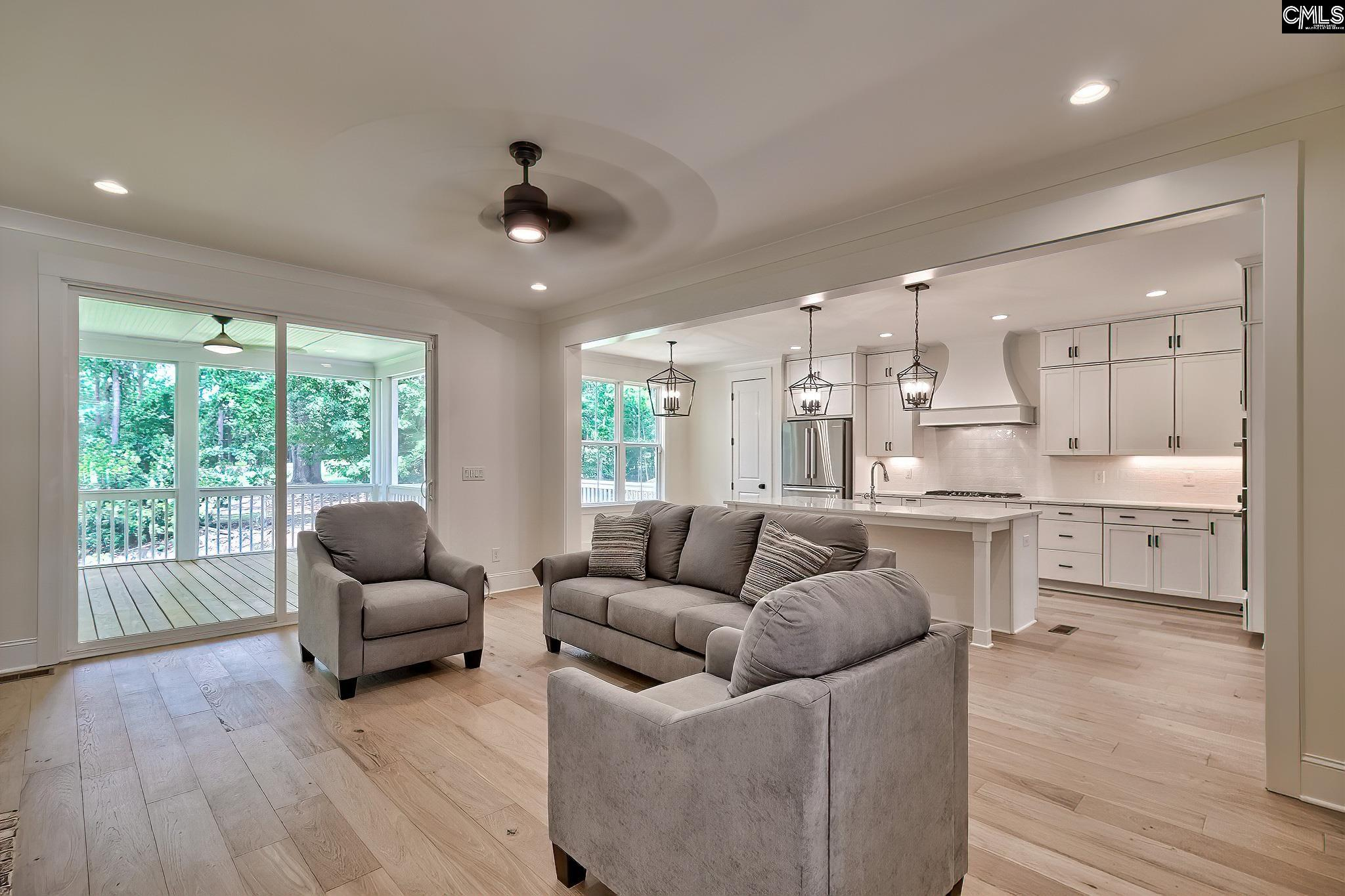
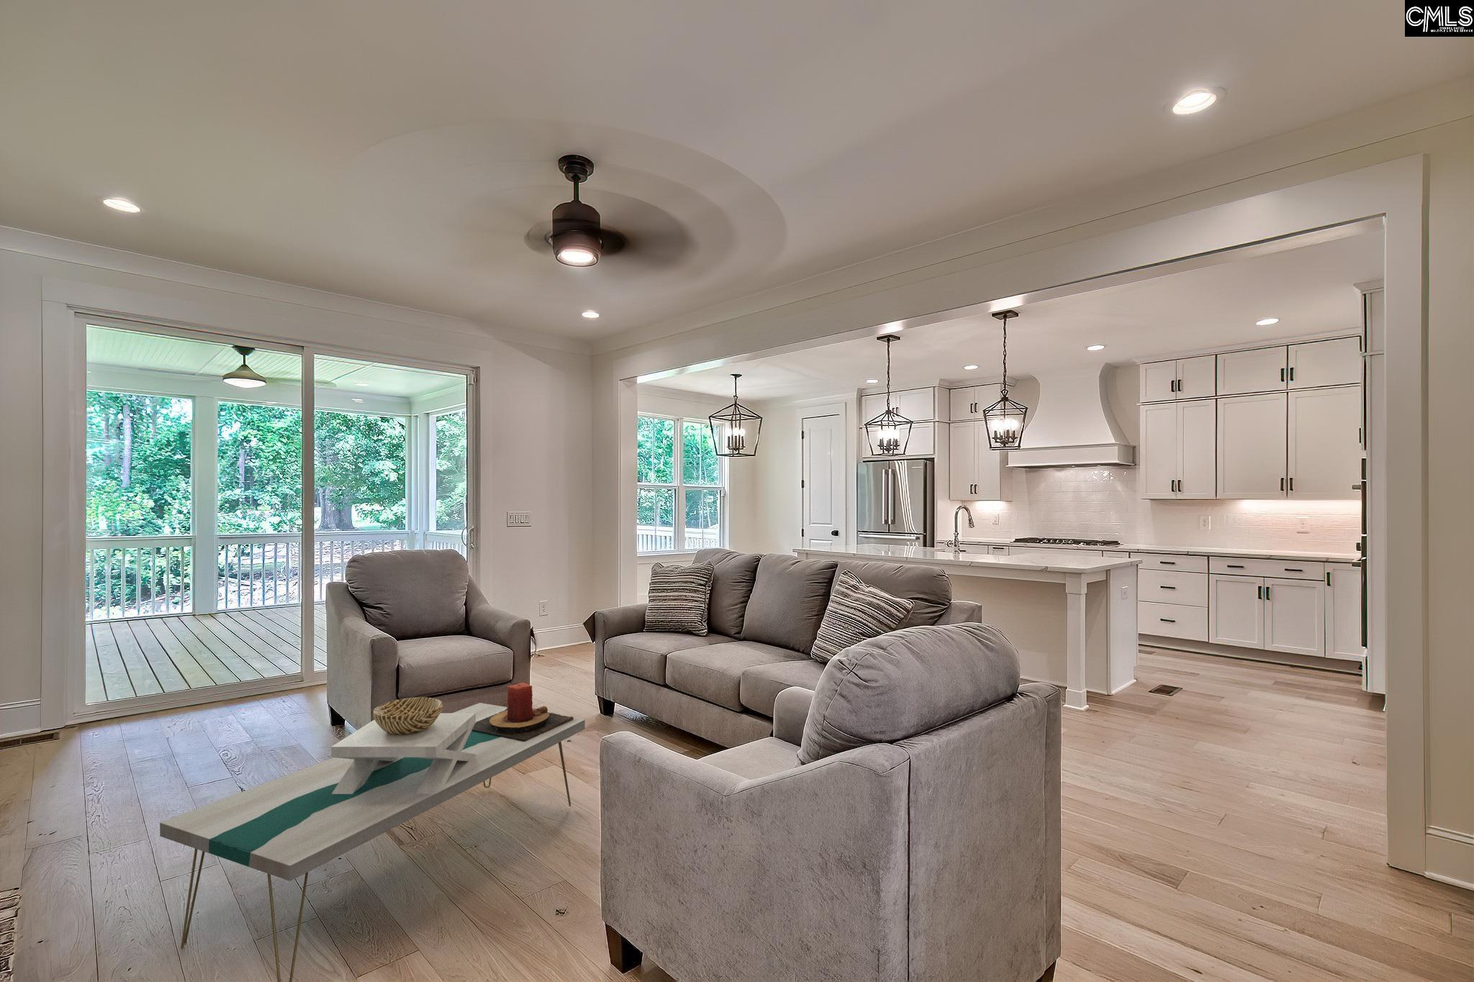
+ candle [472,682,574,742]
+ decorative bowl [330,696,476,795]
+ coffee table [159,703,586,982]
